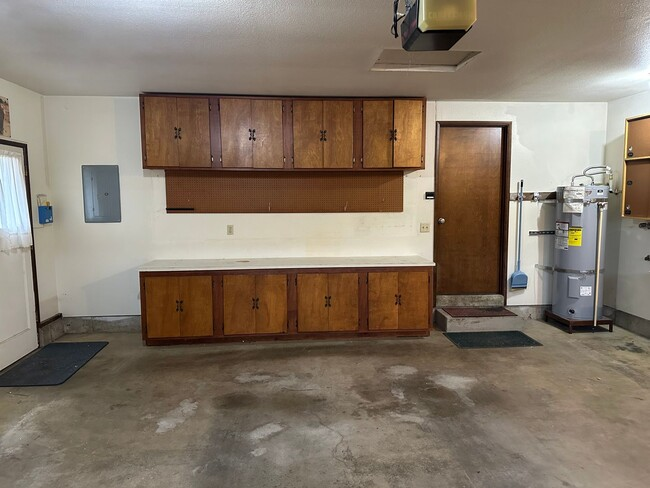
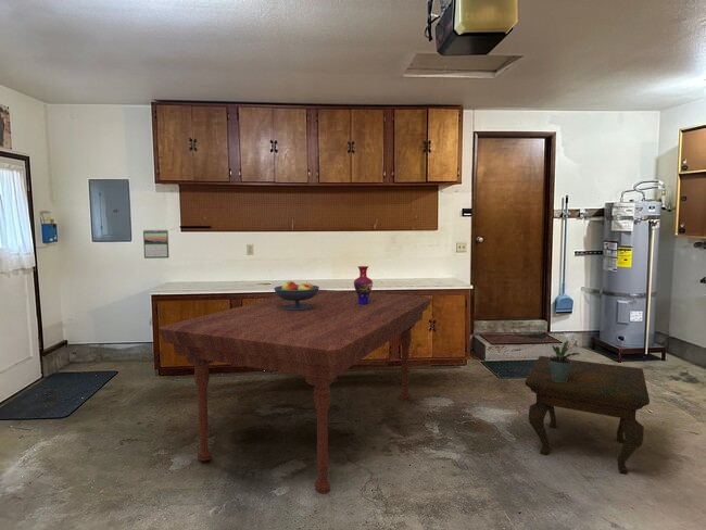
+ fruit bowl [273,280,320,311]
+ calendar [142,228,171,260]
+ potted plant [549,340,581,382]
+ dining table [159,289,432,495]
+ side table [525,355,651,474]
+ vase [353,265,374,304]
